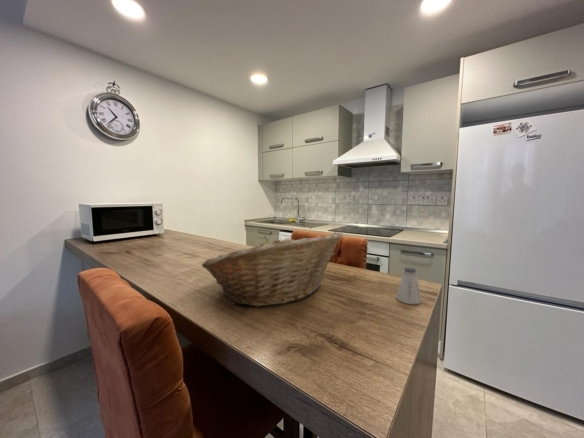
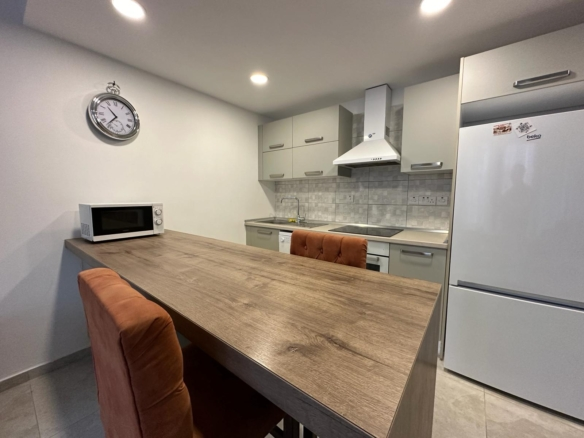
- fruit basket [201,231,344,307]
- saltshaker [395,267,422,305]
